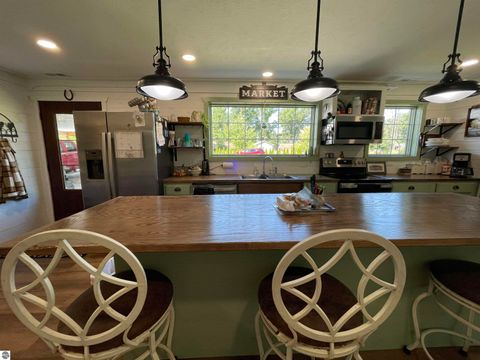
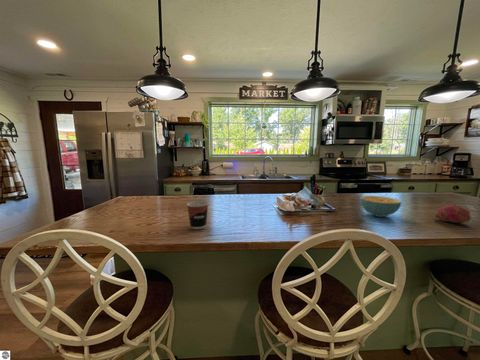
+ cereal bowl [359,195,402,218]
+ fruit [434,204,472,224]
+ cup [186,200,209,230]
